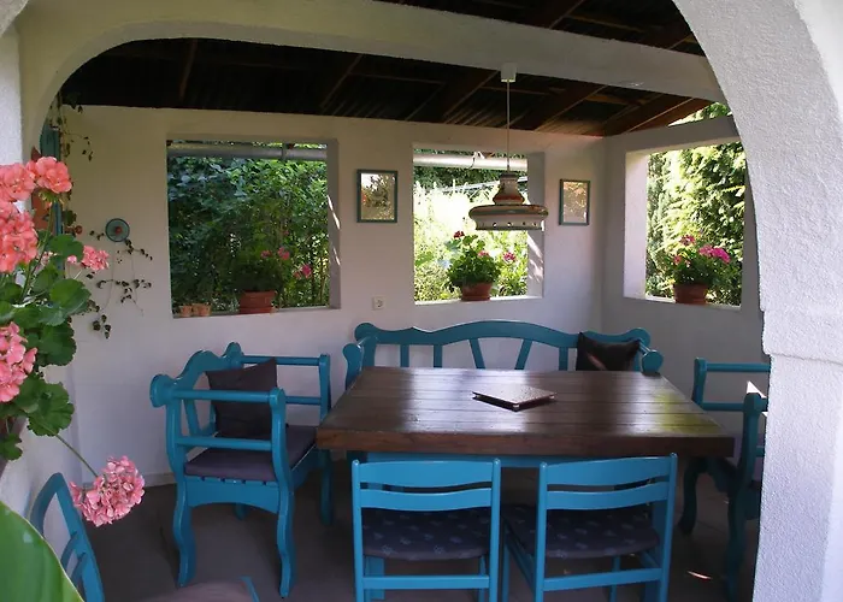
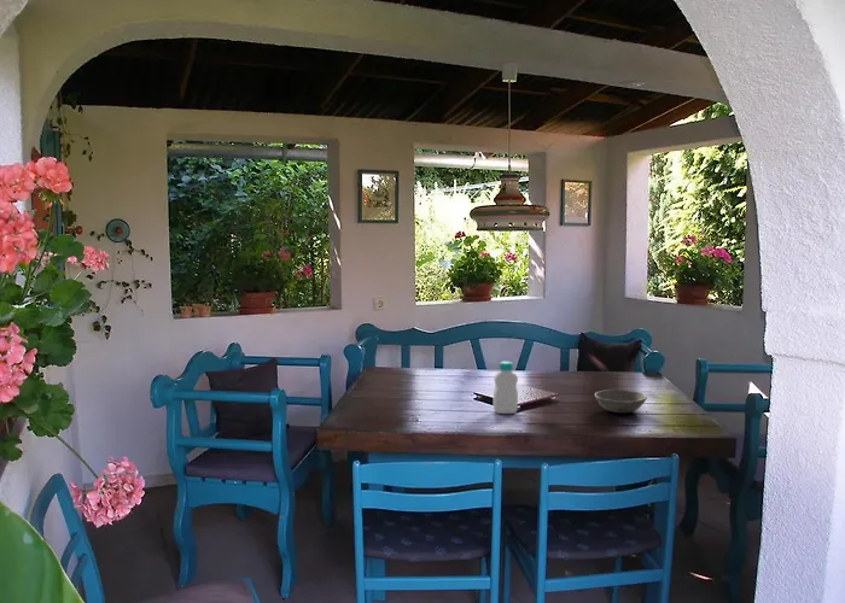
+ bottle [493,361,519,415]
+ soup bowl [594,388,648,414]
